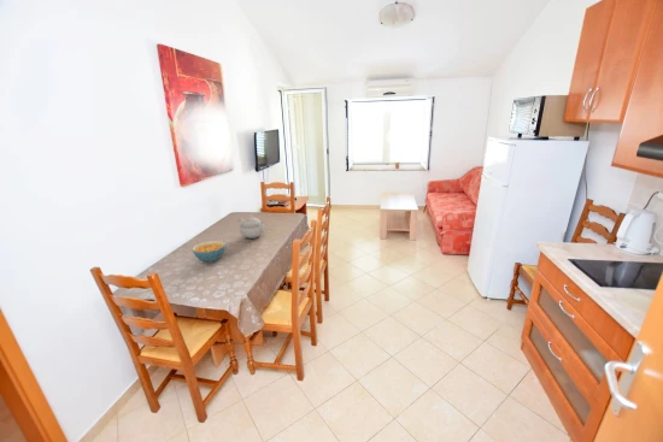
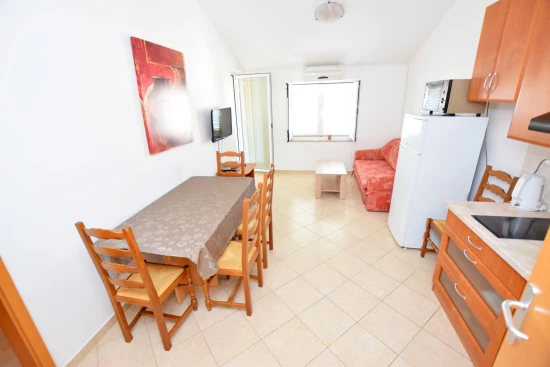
- teapot [237,213,265,240]
- cereal bowl [190,240,227,264]
